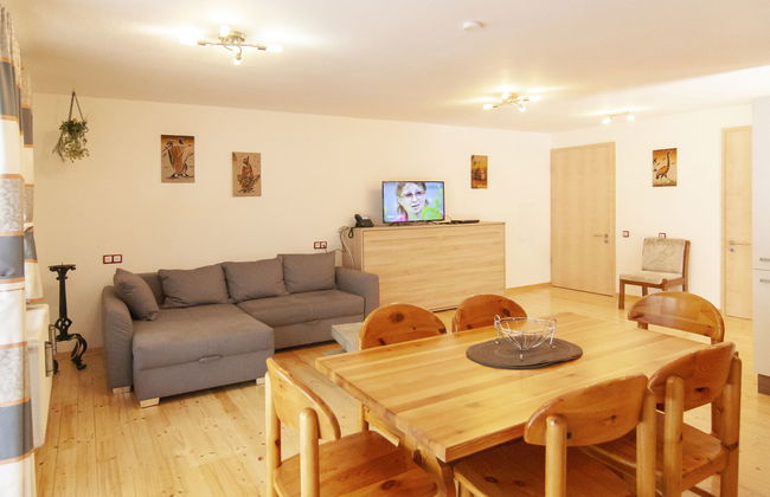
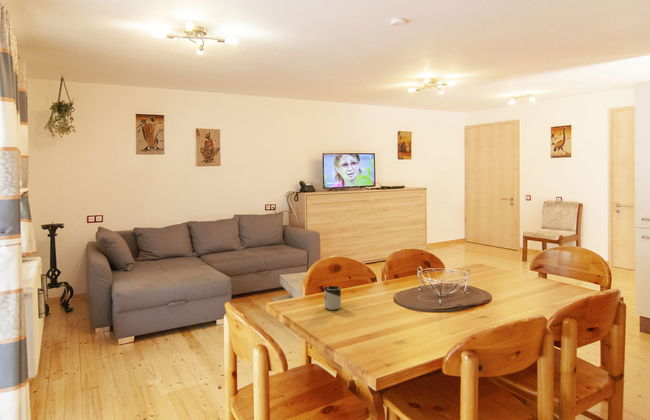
+ cup [323,285,342,311]
